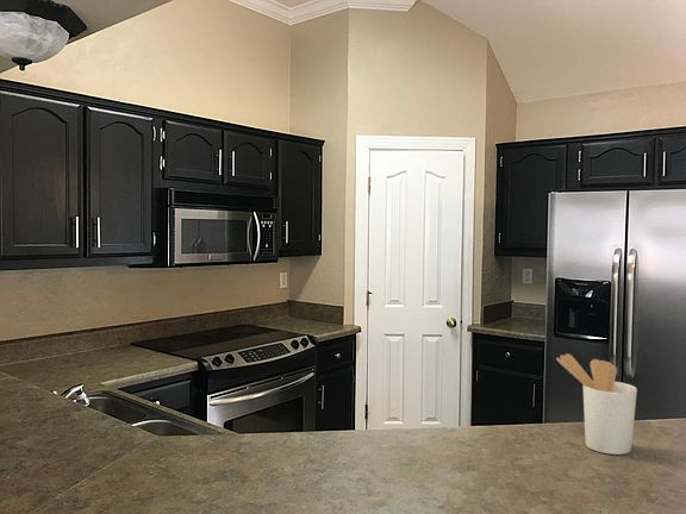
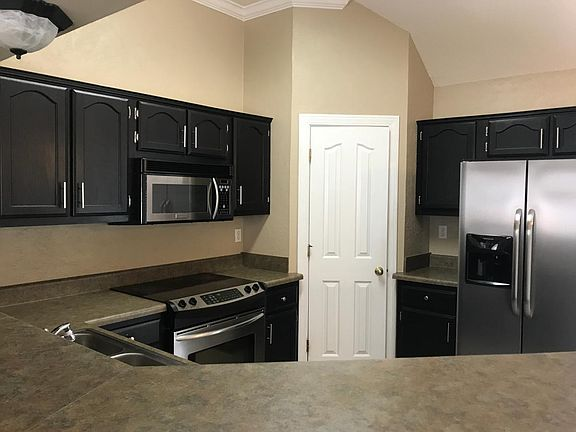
- utensil holder [555,352,638,456]
